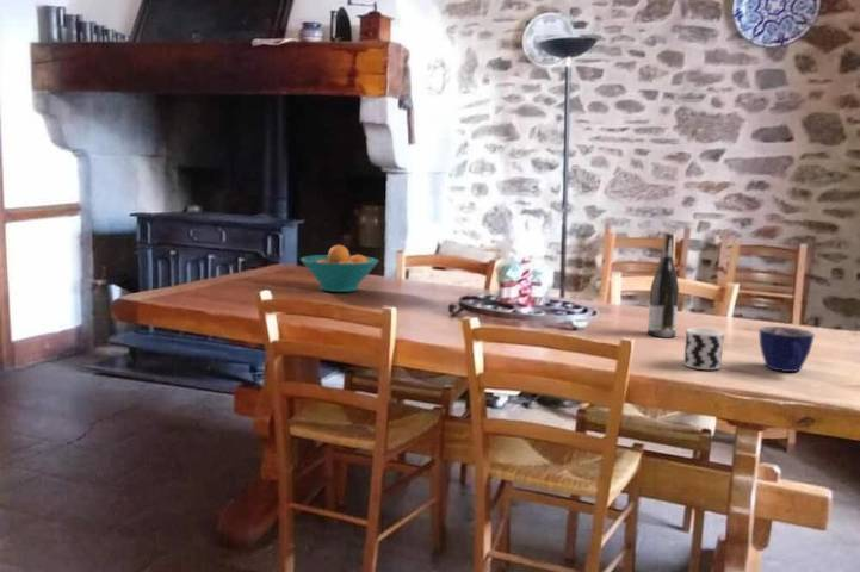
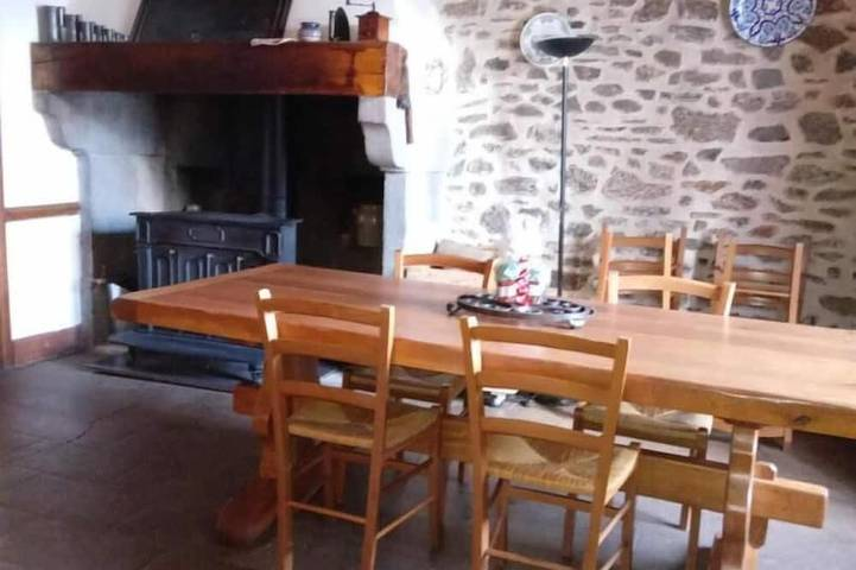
- cup [682,327,725,371]
- wine bottle [646,232,680,338]
- fruit bowl [299,244,379,293]
- cup [757,325,816,373]
